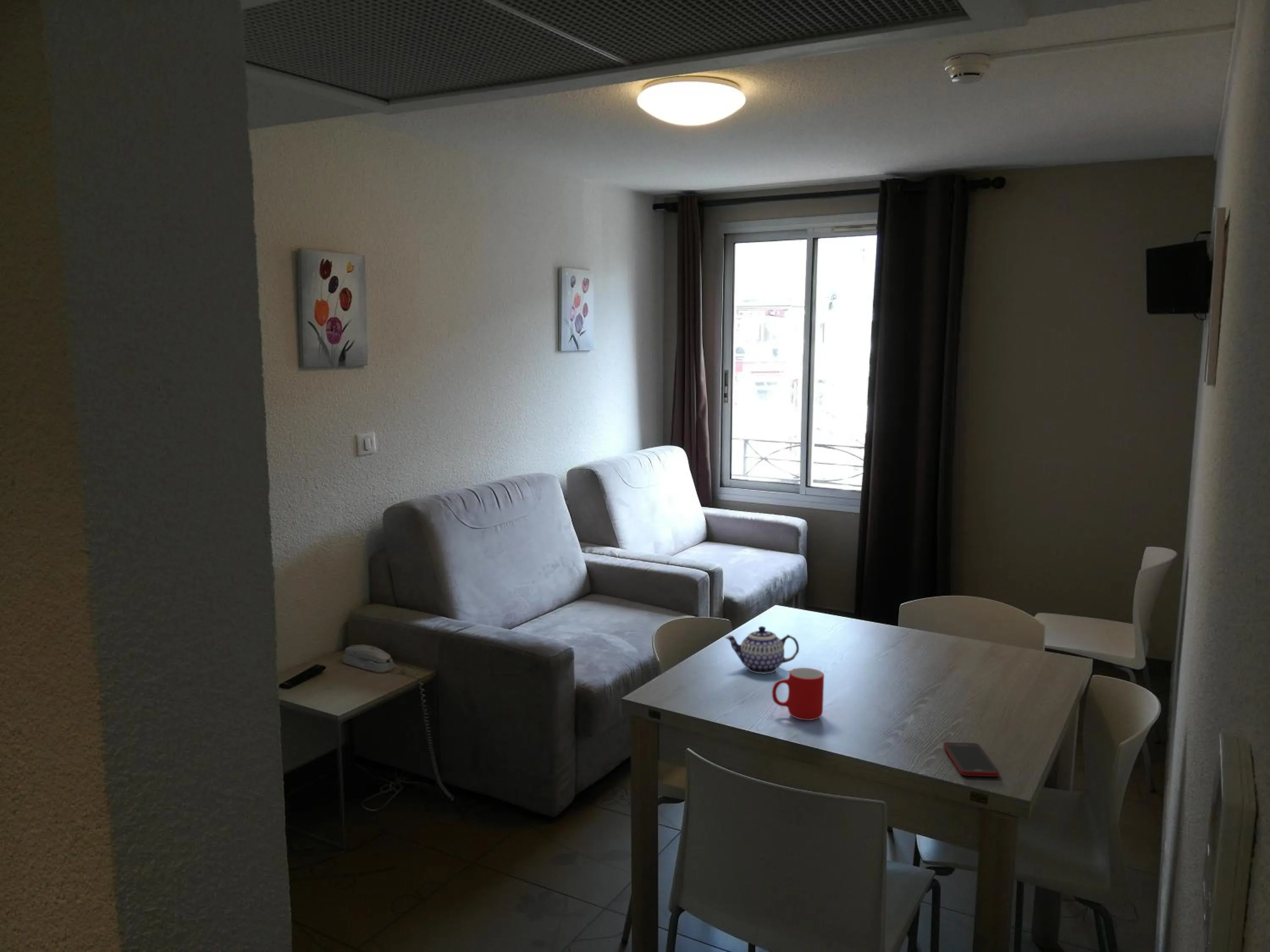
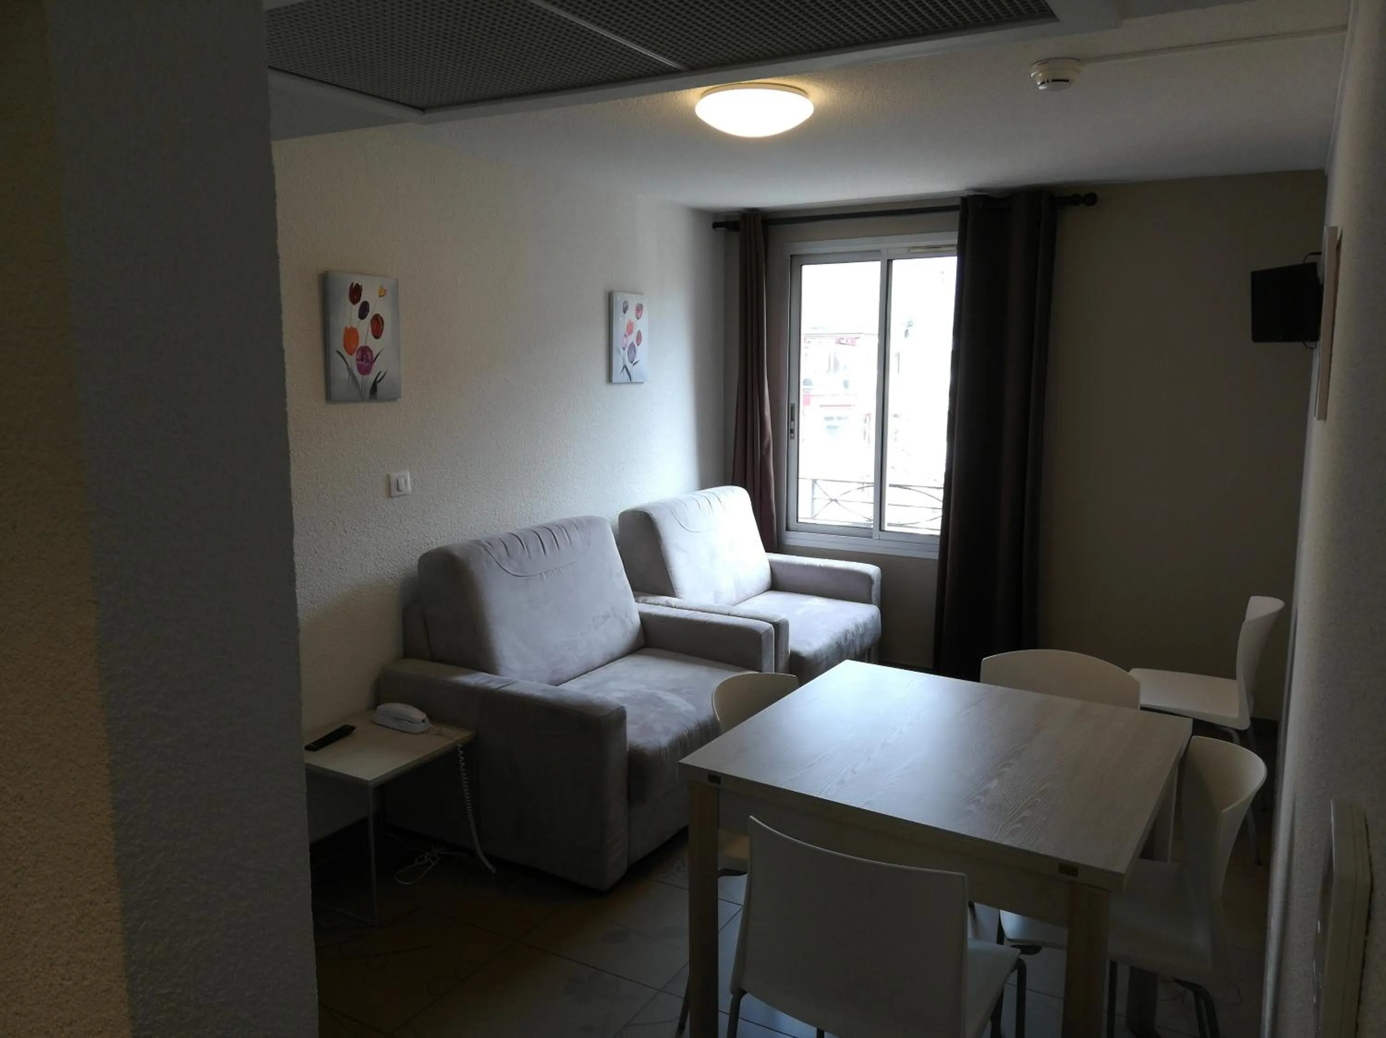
- cell phone [943,742,999,777]
- cup [772,667,825,721]
- teapot [725,626,799,674]
